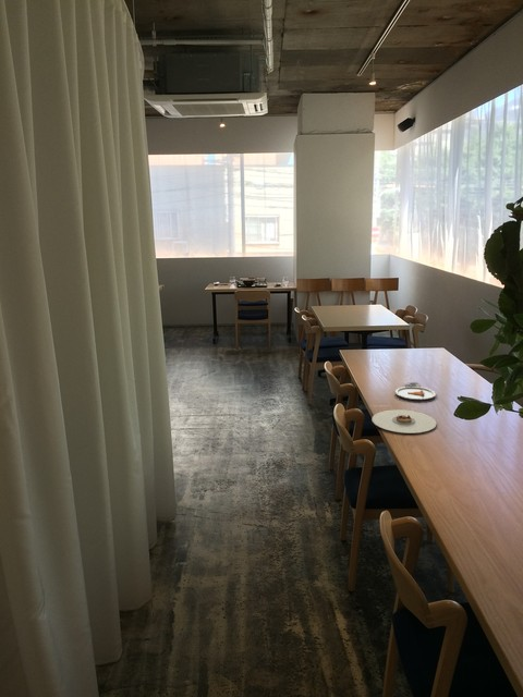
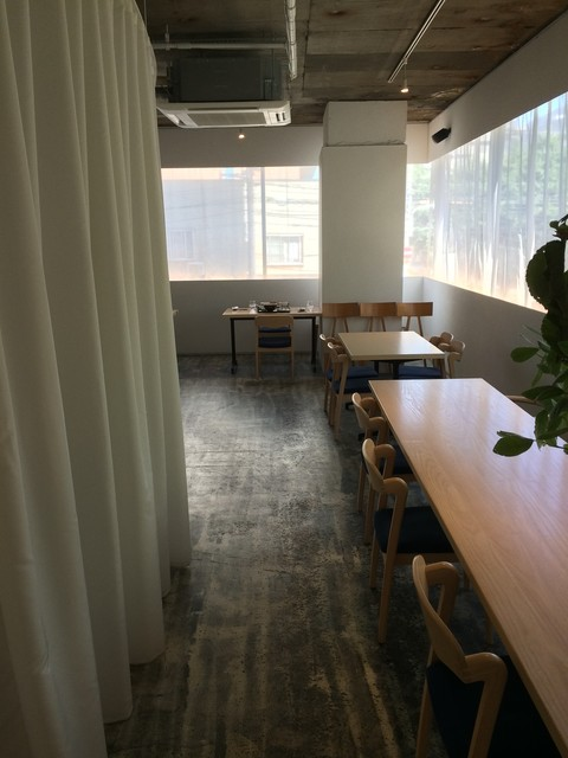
- plate [372,408,438,435]
- dinner plate [394,381,437,401]
